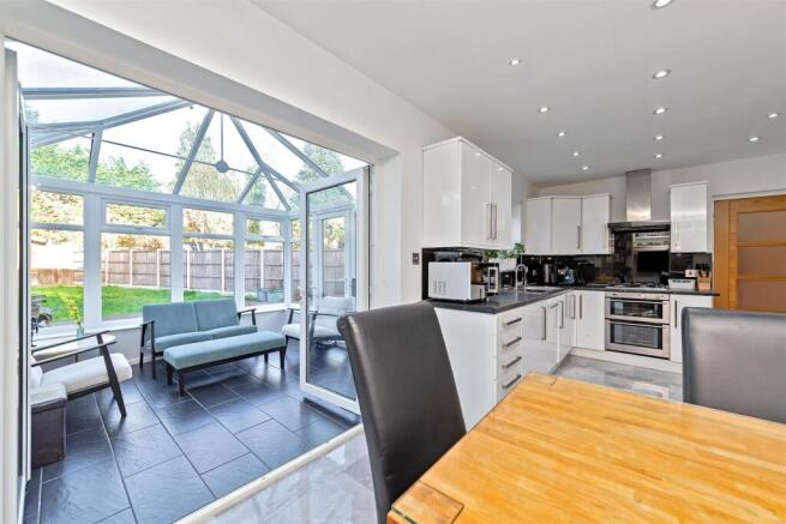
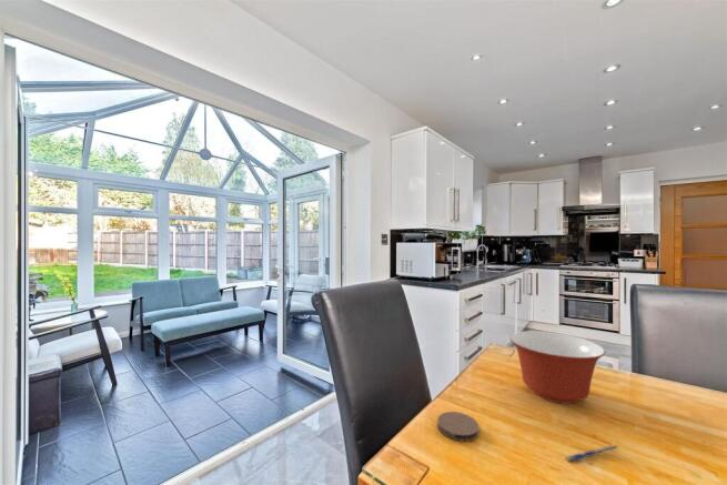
+ mixing bowl [508,331,606,405]
+ coaster [436,411,479,442]
+ pen [565,444,620,464]
